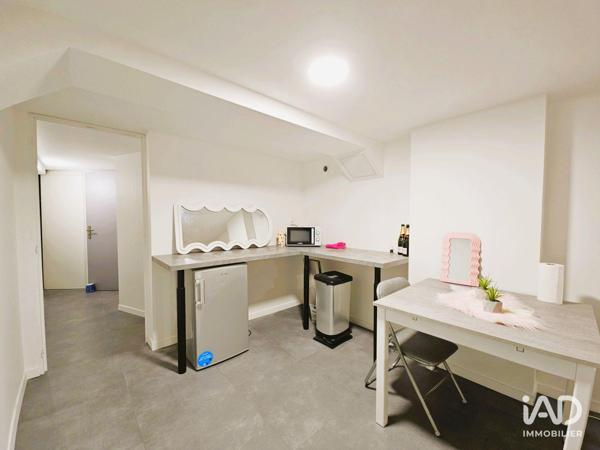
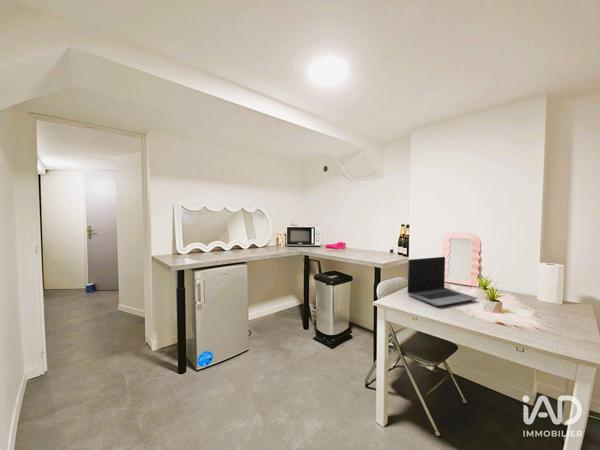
+ laptop computer [407,256,478,307]
